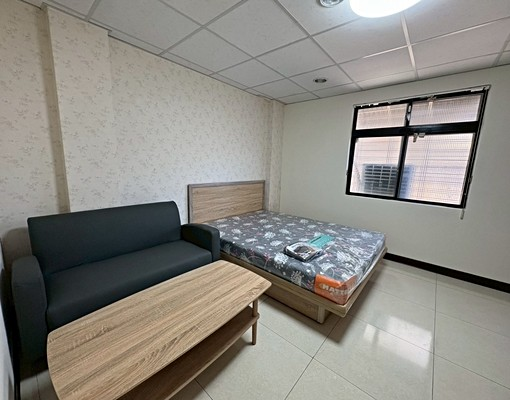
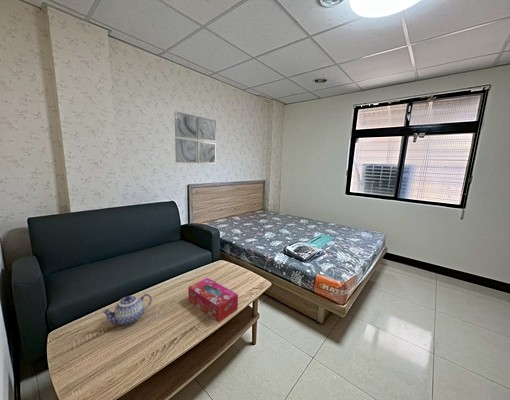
+ teapot [101,293,153,327]
+ tissue box [187,277,239,324]
+ wall art [174,110,217,165]
